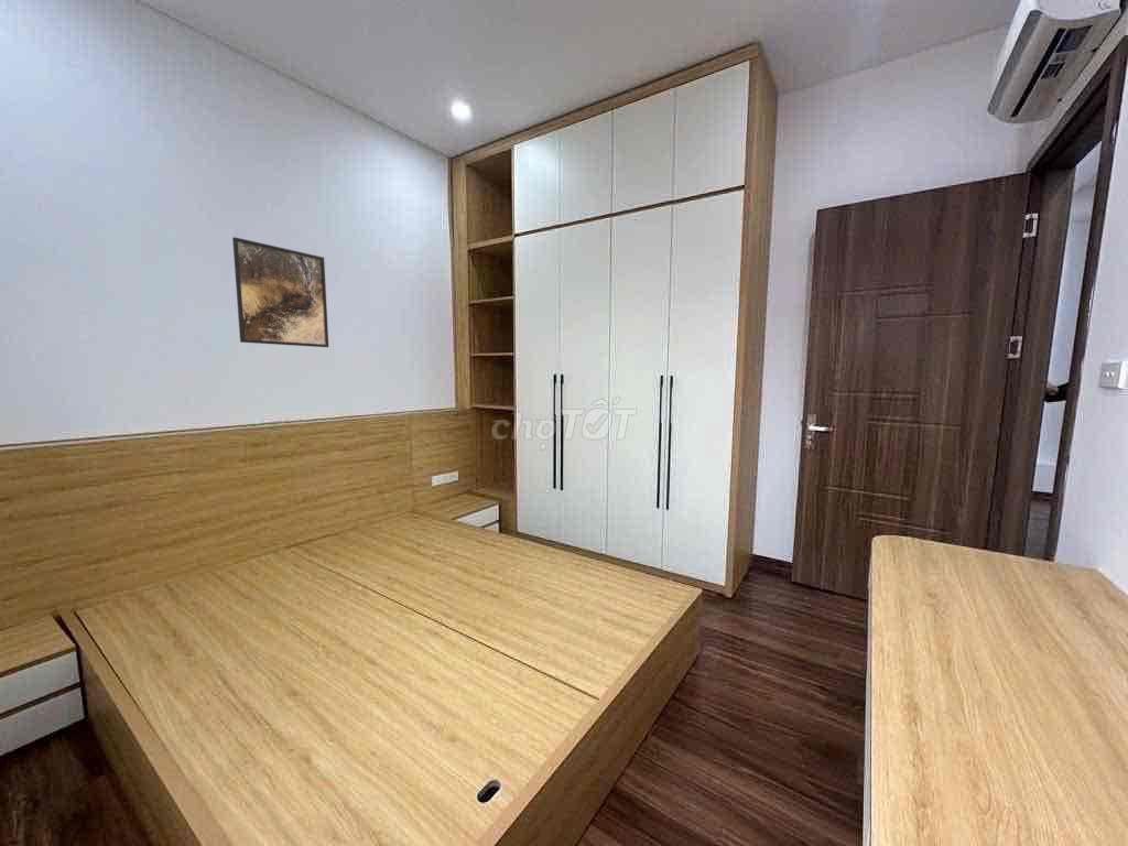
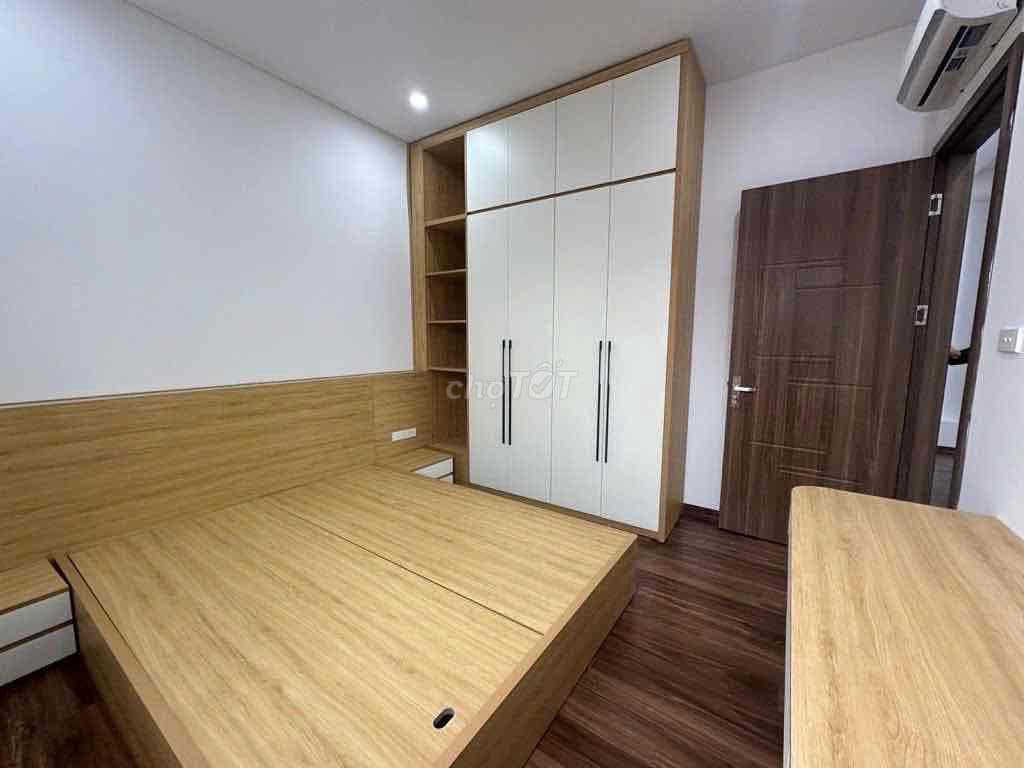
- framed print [231,236,329,348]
